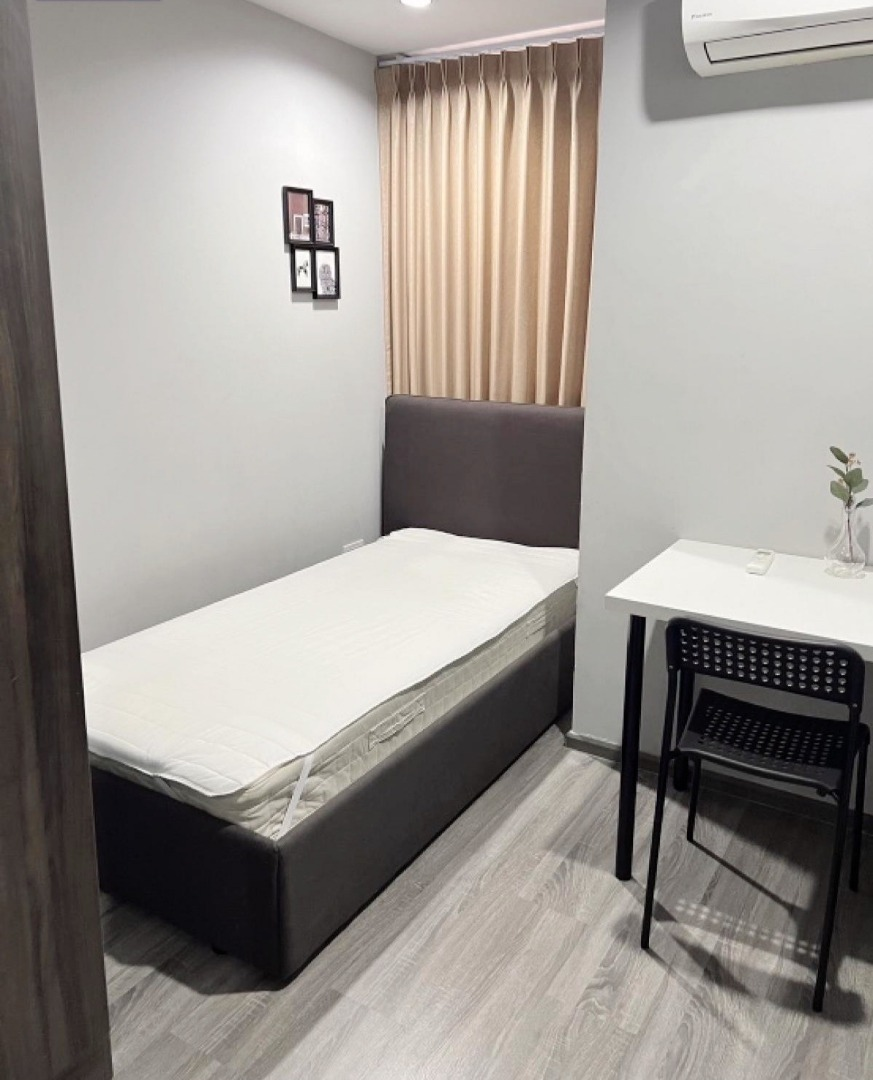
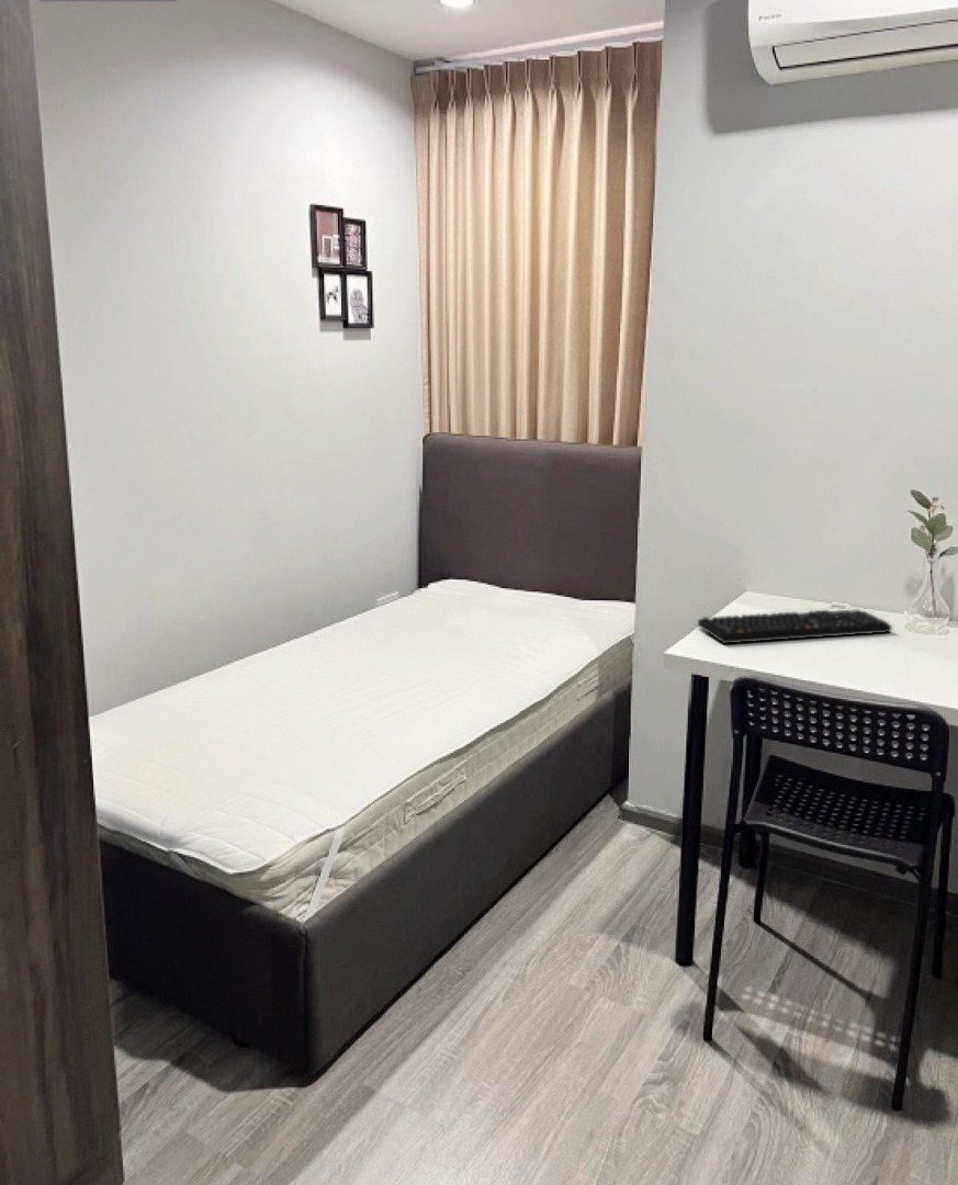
+ keyboard [697,609,893,645]
